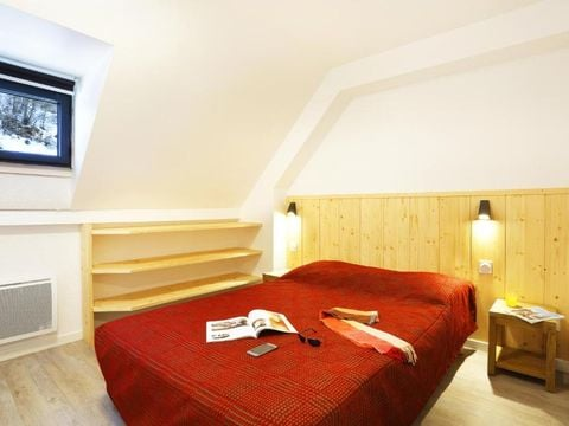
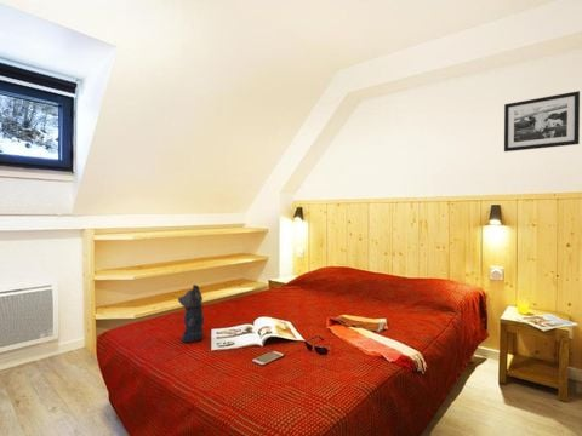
+ bear [177,283,205,344]
+ picture frame [503,90,581,153]
